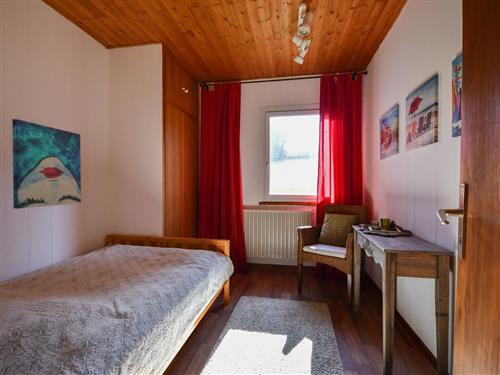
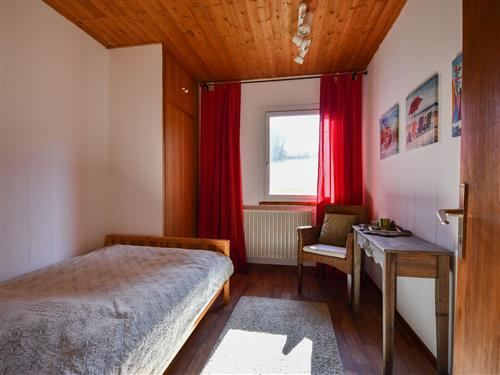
- wall art [11,118,82,210]
